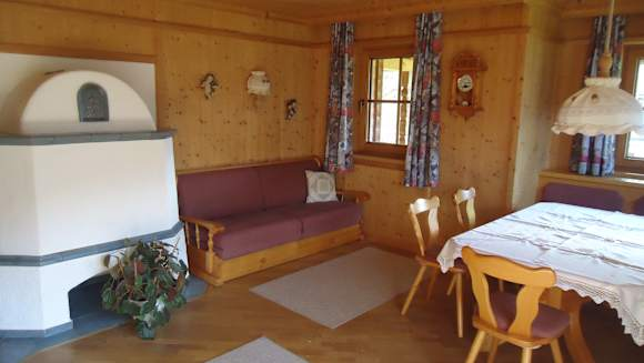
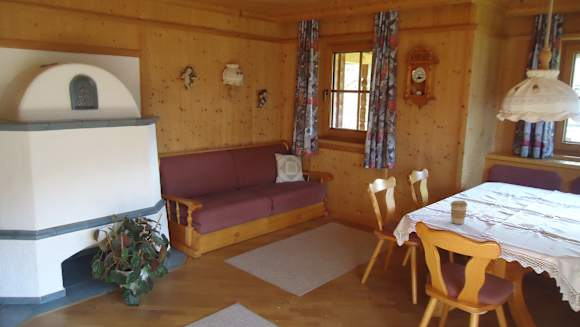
+ coffee cup [449,200,468,225]
